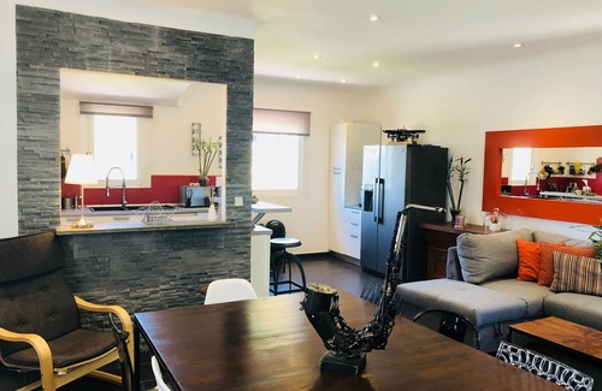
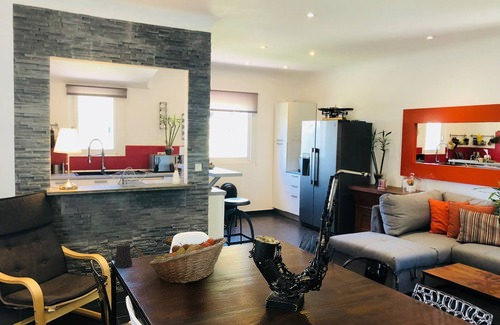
+ kettle [105,242,145,269]
+ fruit basket [148,237,227,285]
